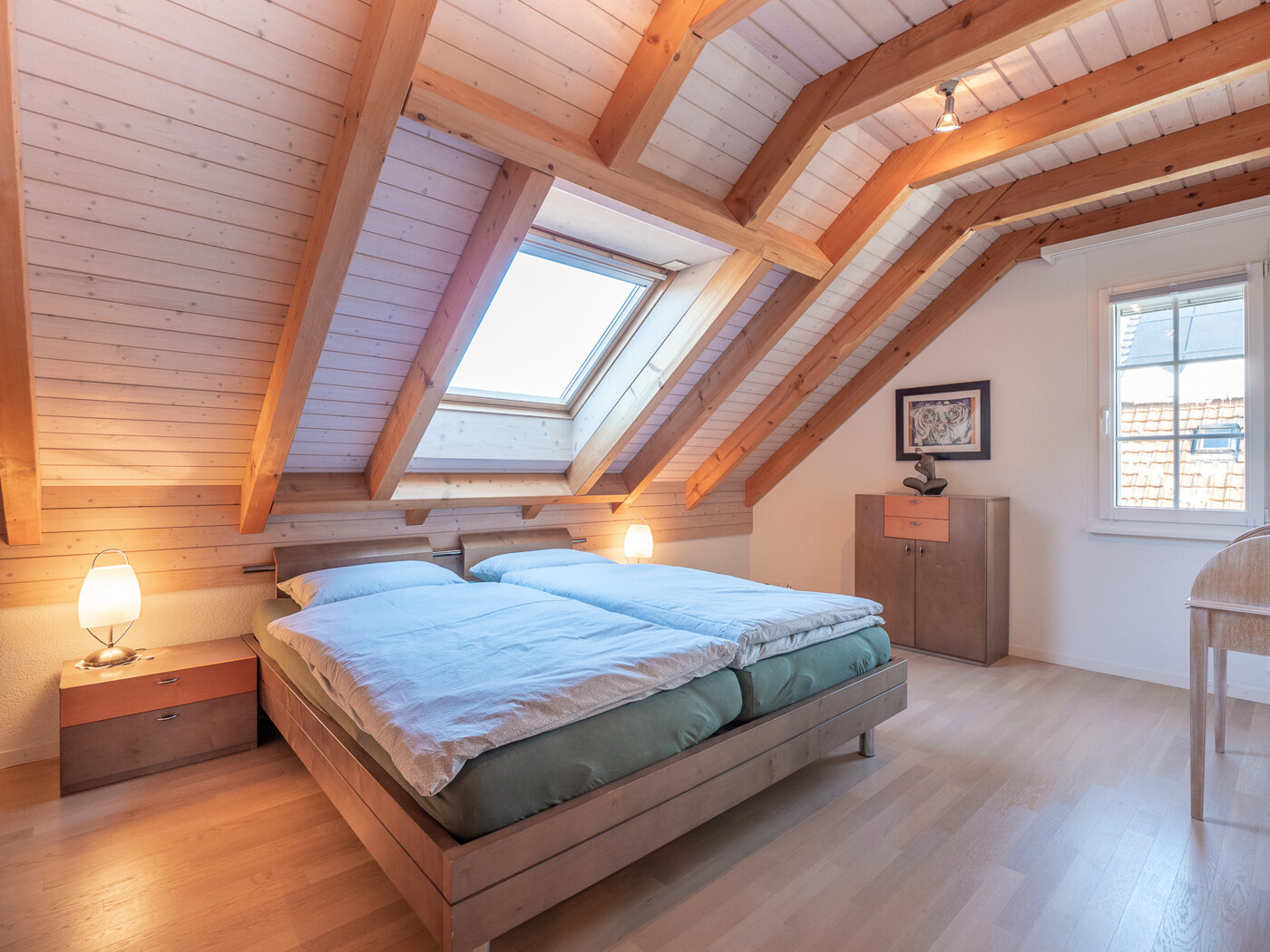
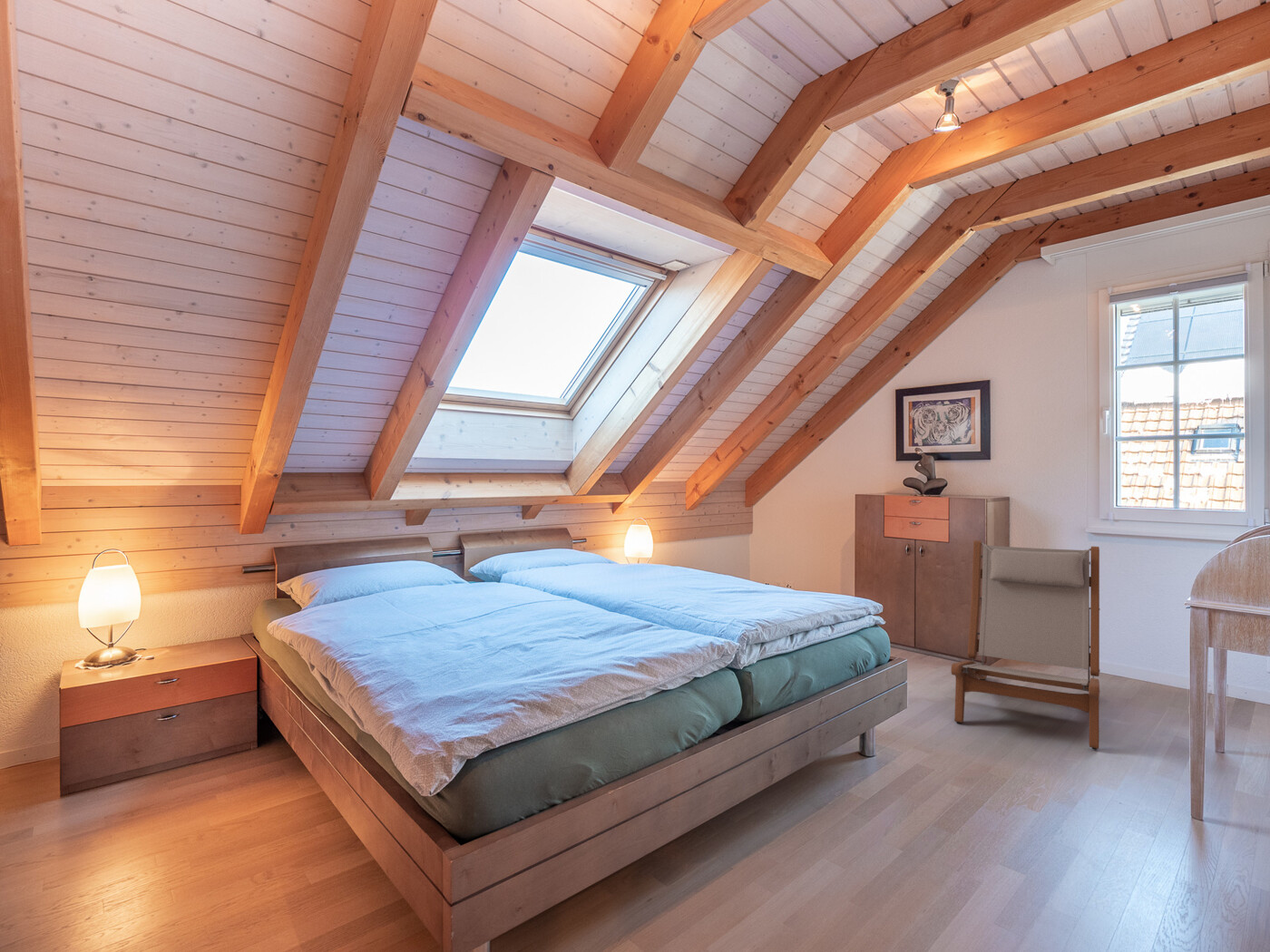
+ lounge chair [951,539,1100,751]
